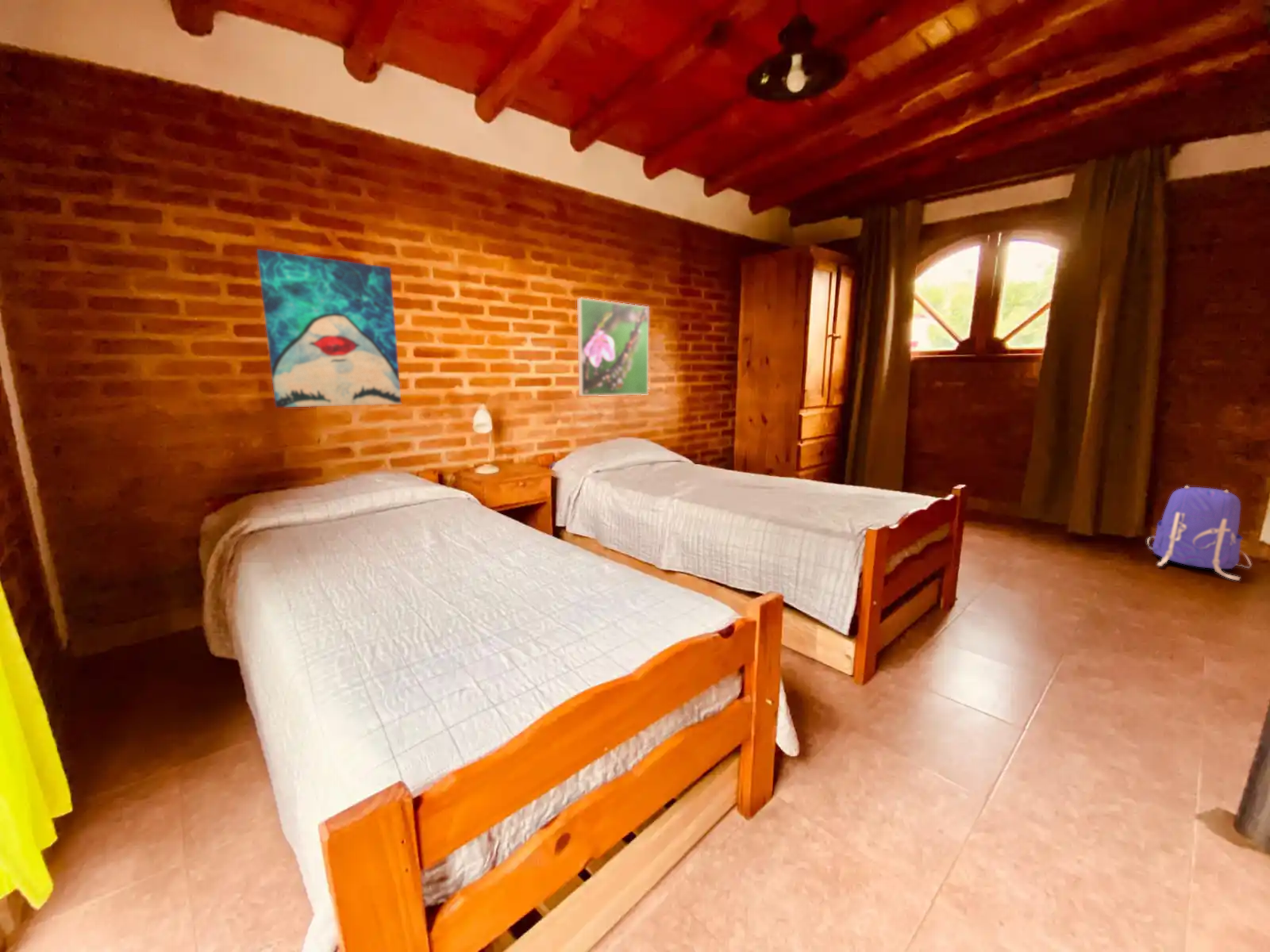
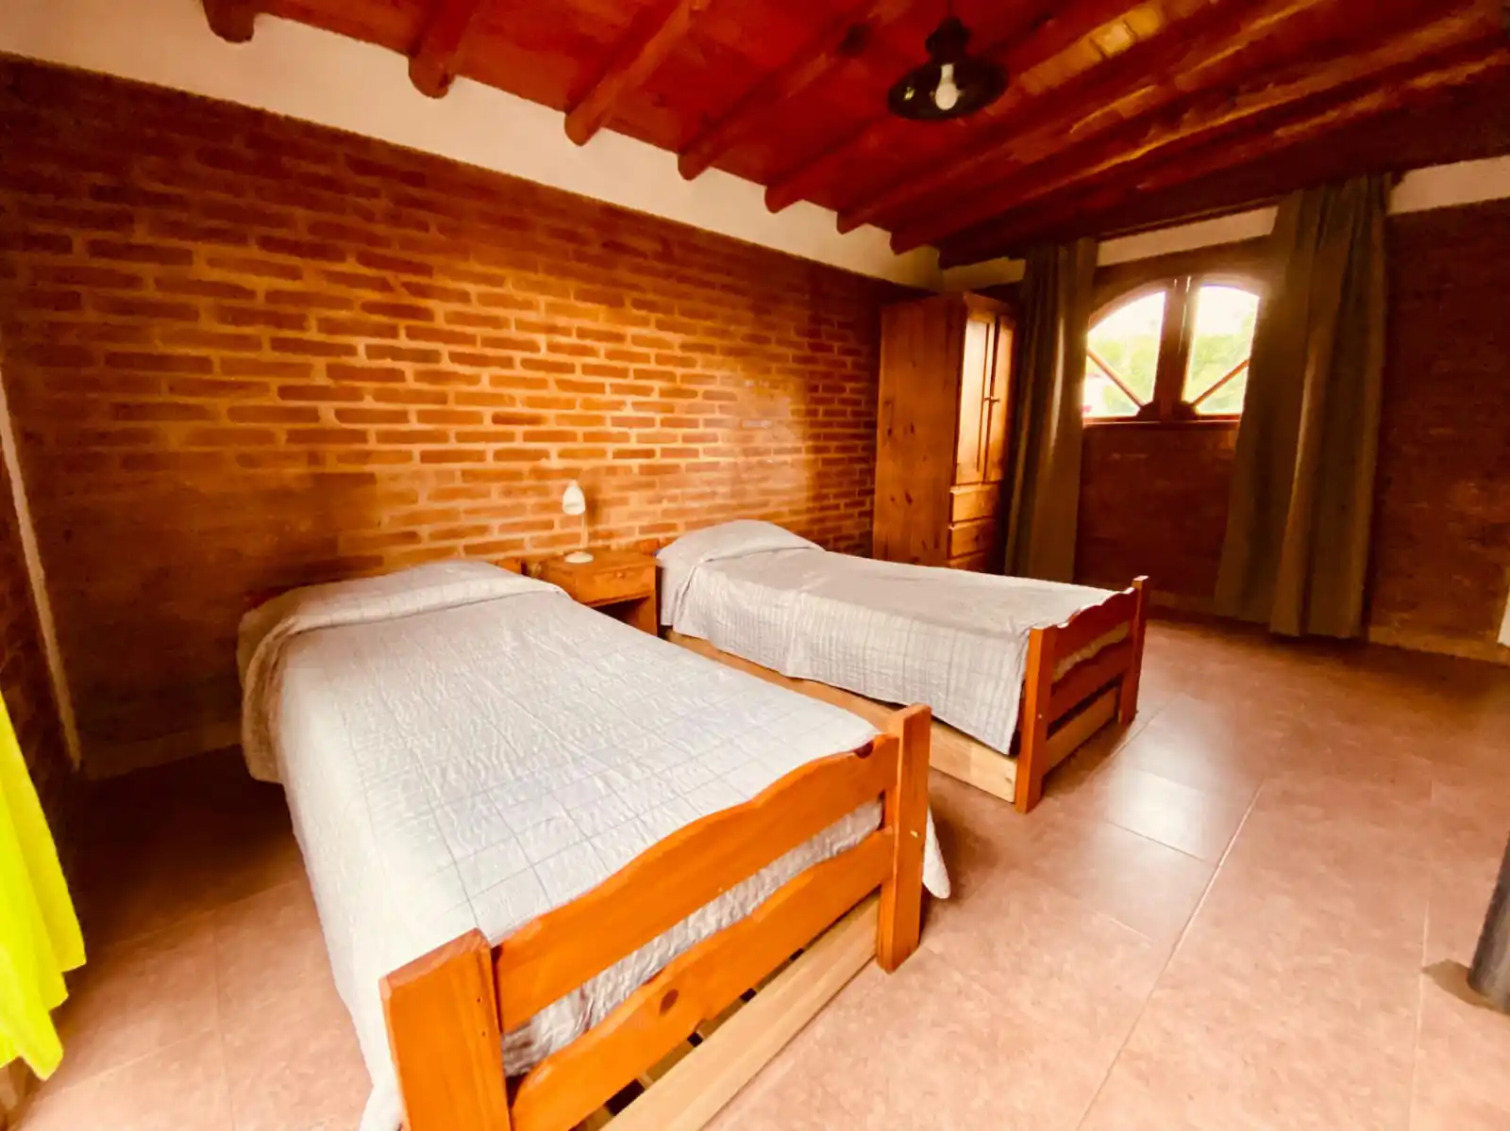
- backpack [1146,485,1253,582]
- wall art [256,248,402,409]
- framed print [576,297,649,397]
